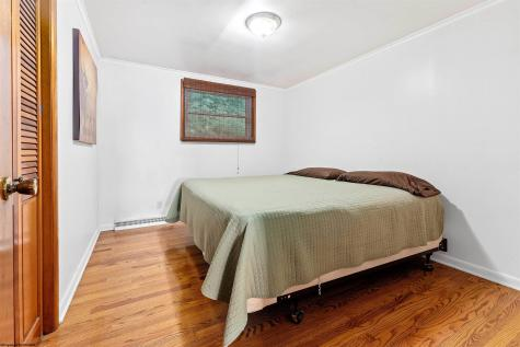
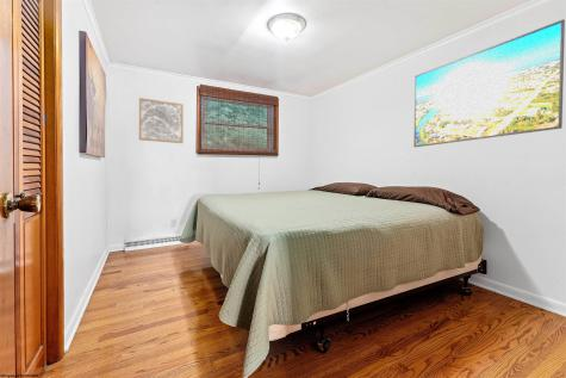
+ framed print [412,18,566,148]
+ wall art [138,97,185,144]
